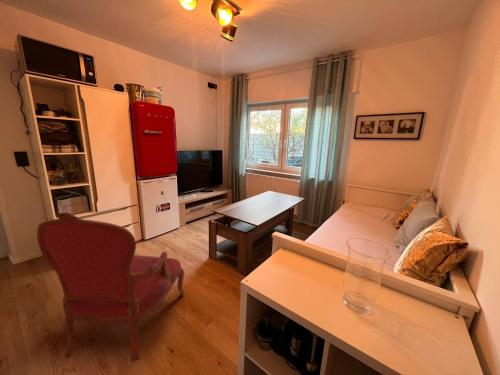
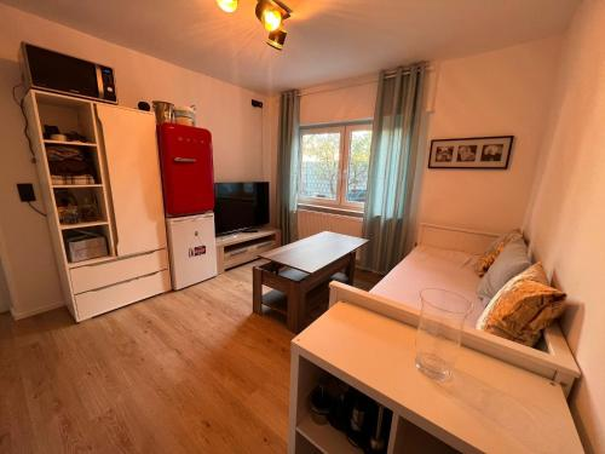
- armchair [36,211,185,363]
